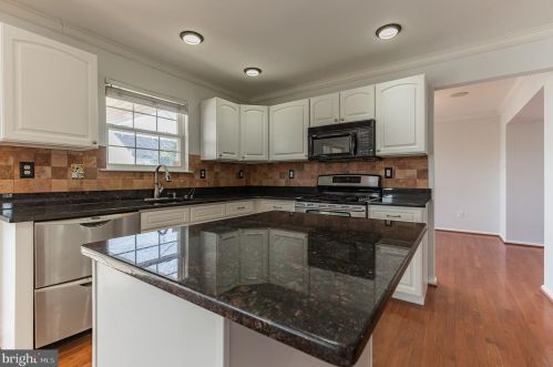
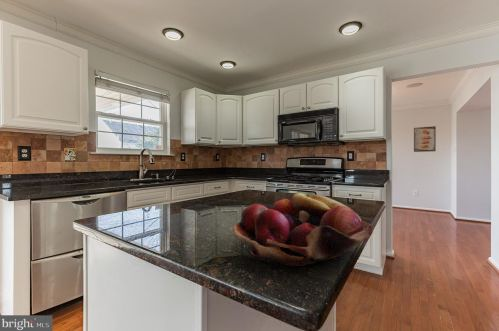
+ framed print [413,125,437,153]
+ fruit basket [232,192,373,267]
